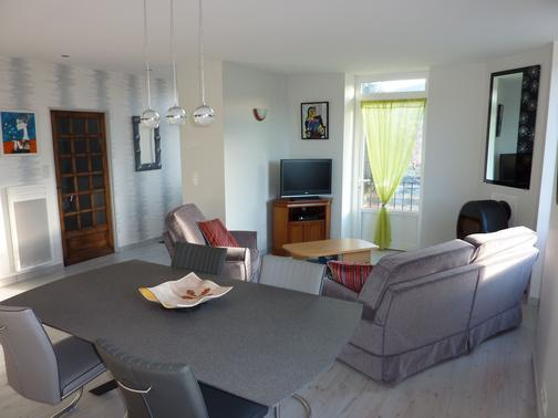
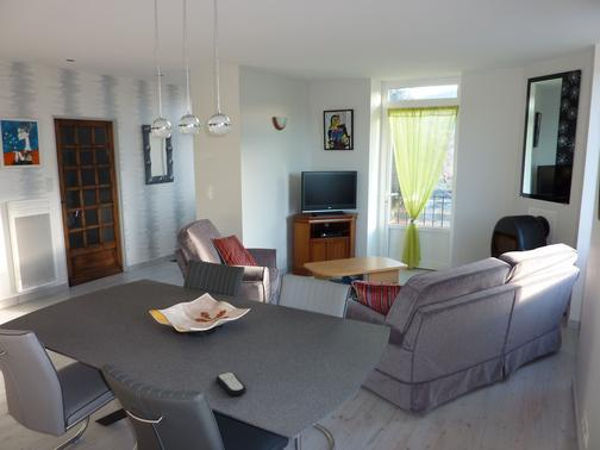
+ remote control [215,371,248,396]
